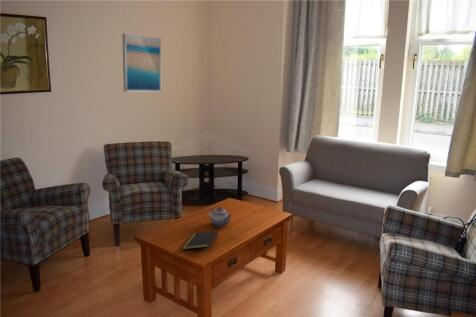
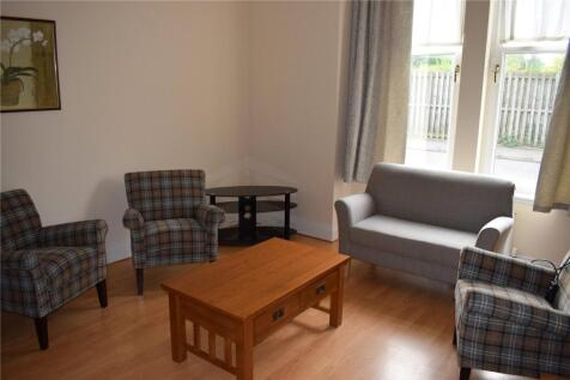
- teapot [207,206,232,227]
- wall art [121,32,162,93]
- notepad [181,230,219,250]
